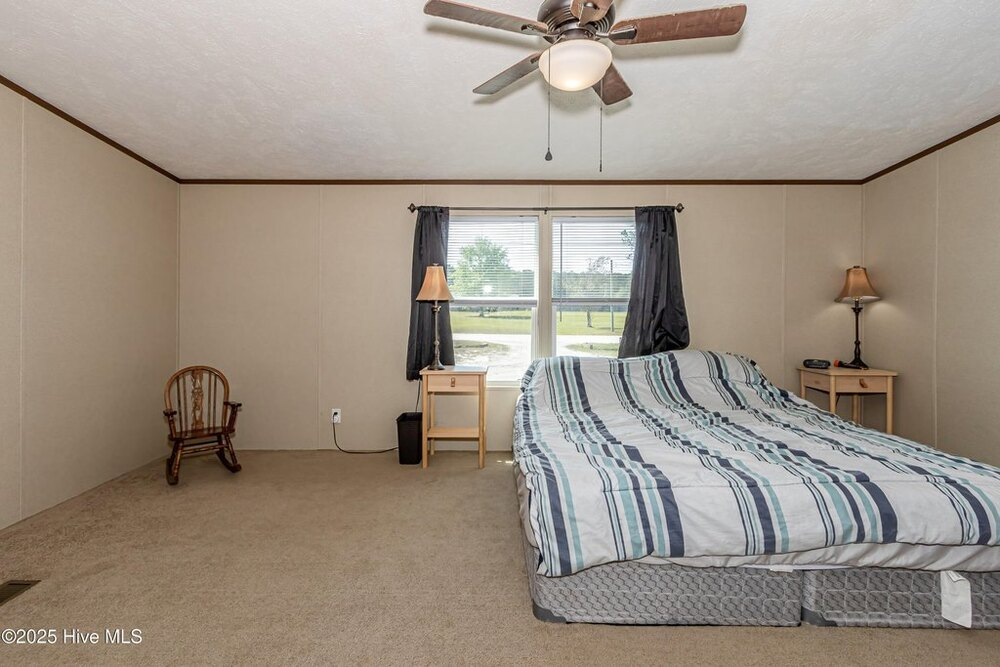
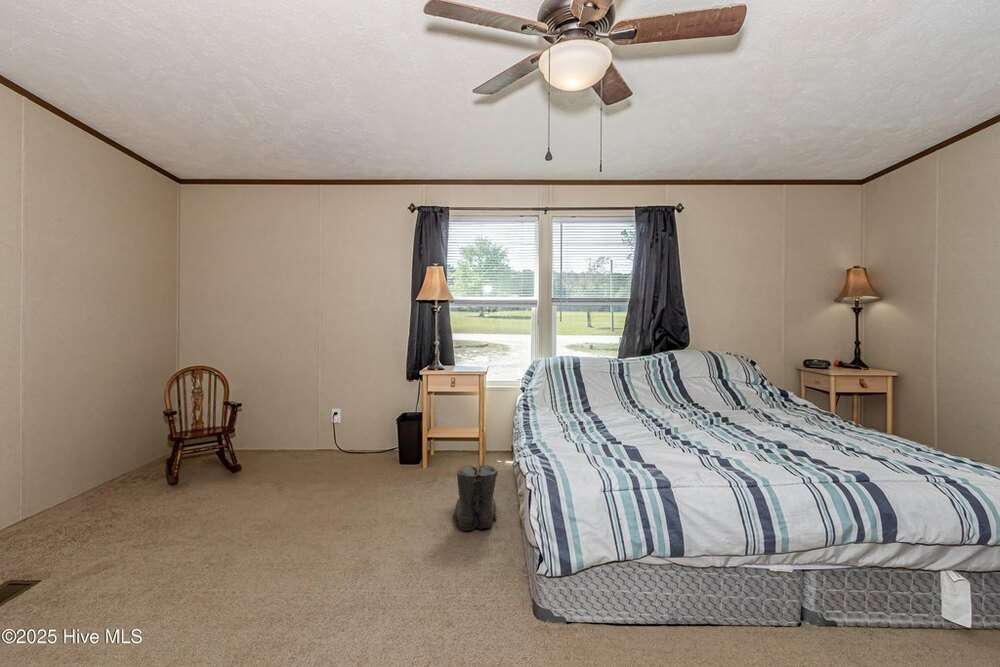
+ boots [454,464,499,532]
